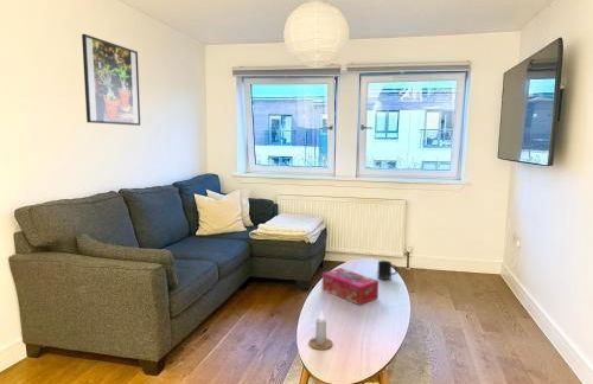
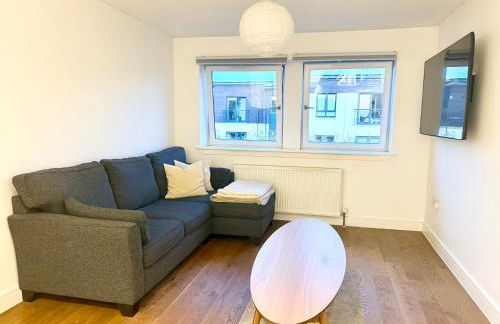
- tissue box [321,267,380,306]
- candle [308,309,334,351]
- mug [376,260,398,281]
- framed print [81,33,141,127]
